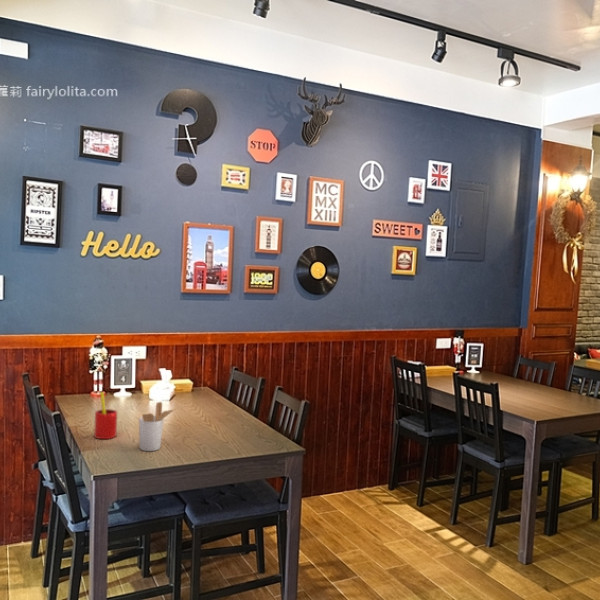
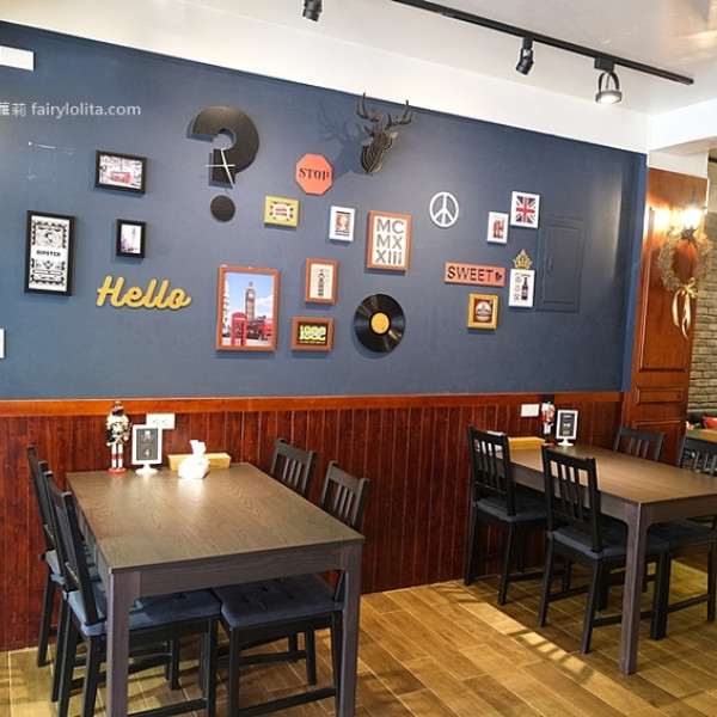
- straw [93,391,118,440]
- utensil holder [138,401,177,452]
